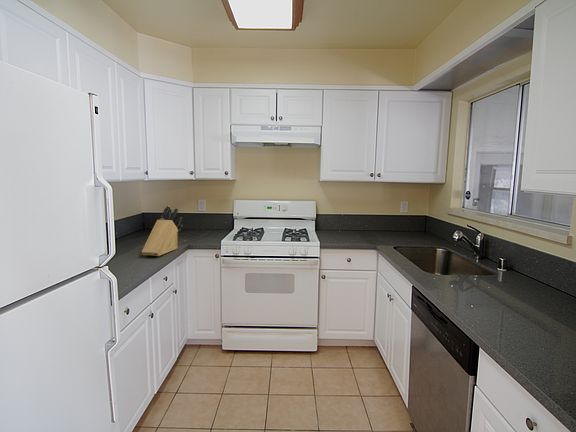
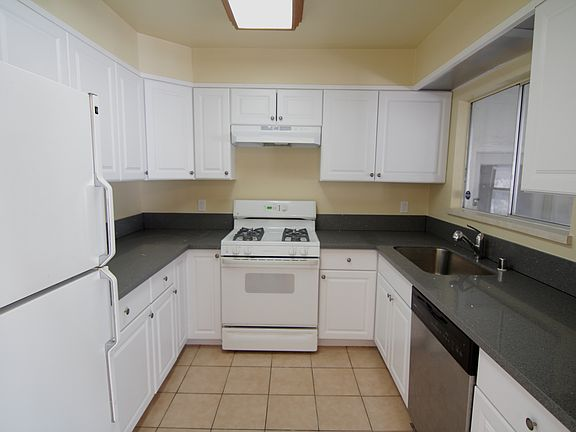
- knife block [141,205,183,257]
